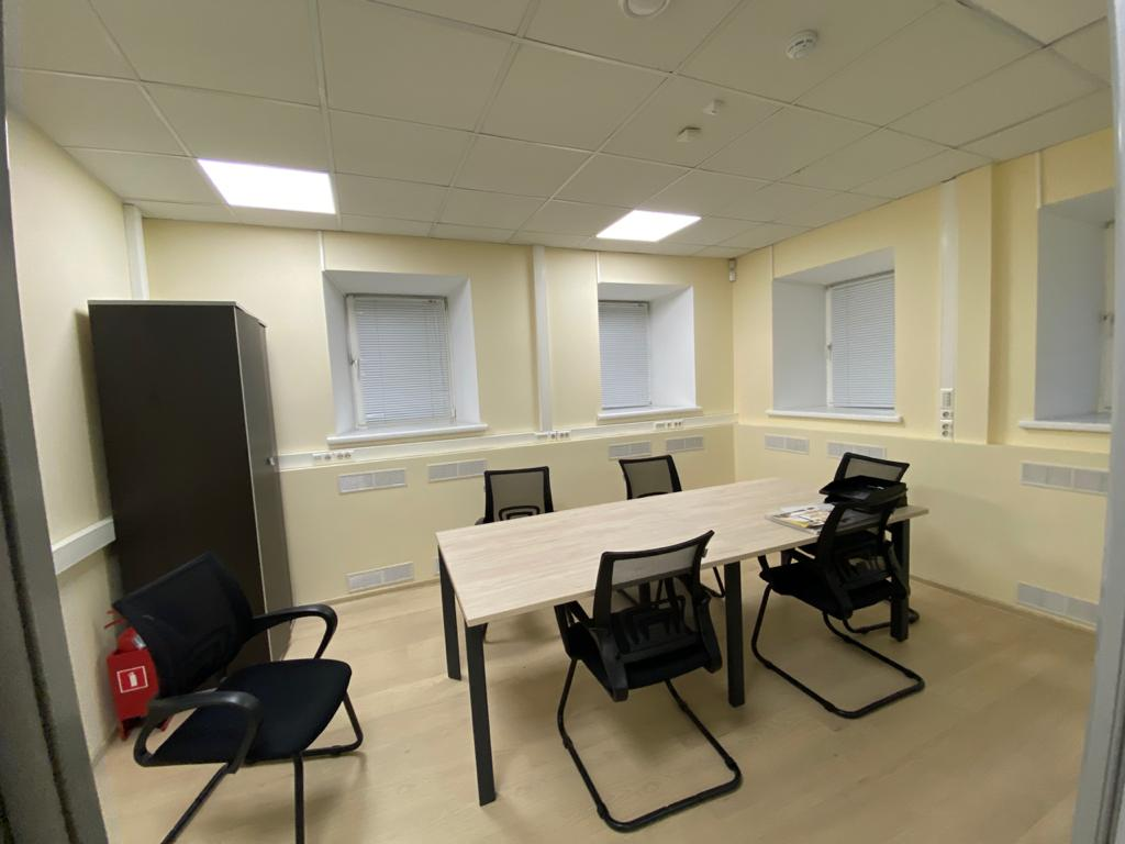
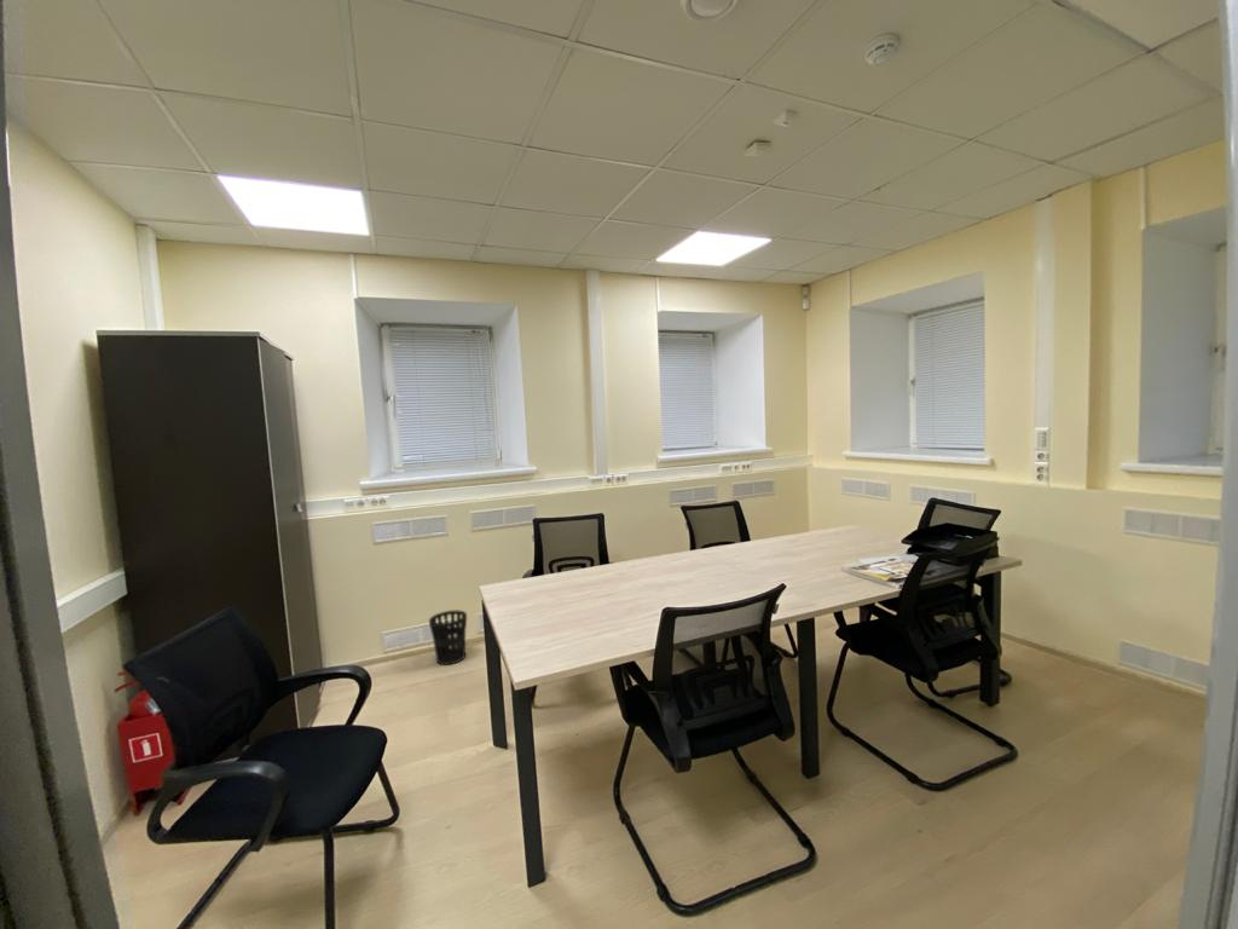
+ wastebasket [428,610,468,667]
